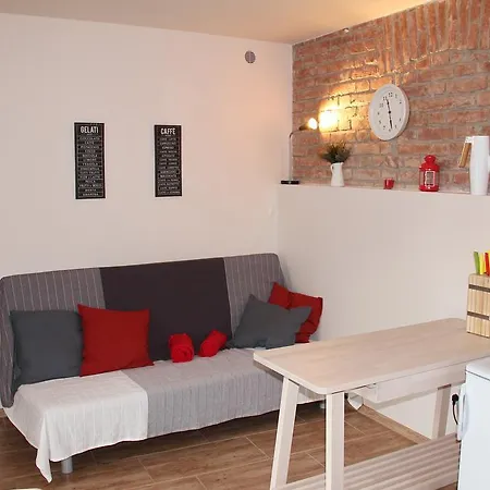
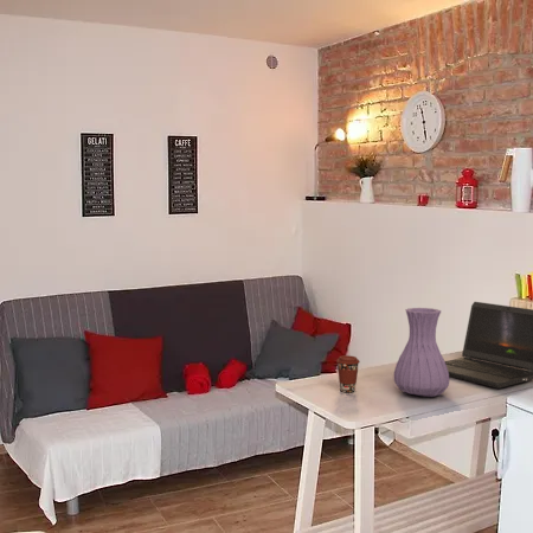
+ laptop computer [444,301,533,390]
+ vase [393,307,450,398]
+ coffee cup [335,354,361,393]
